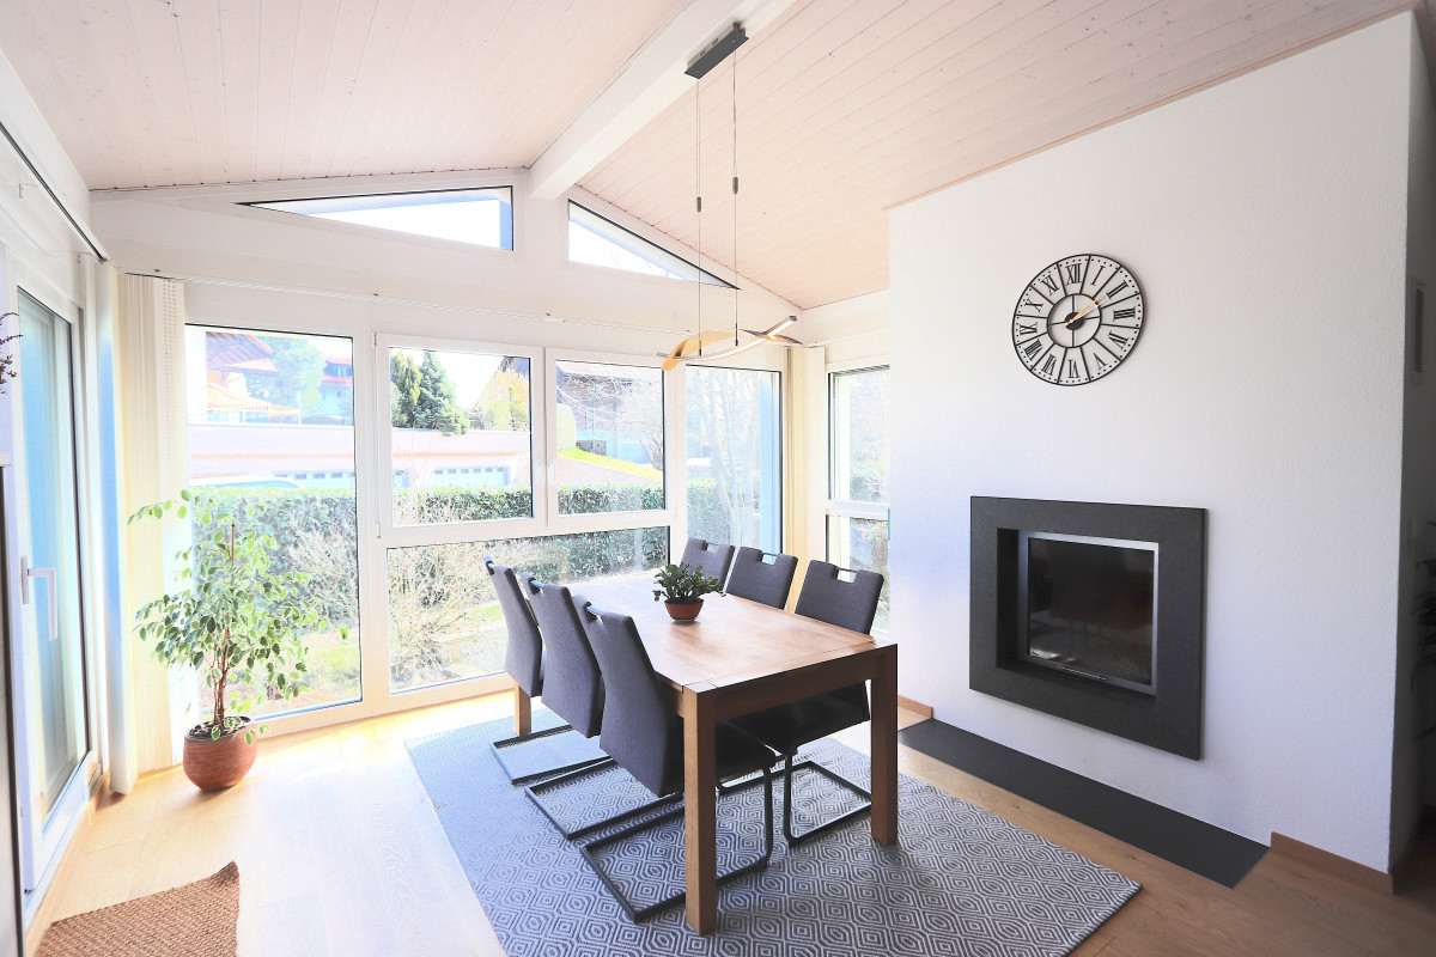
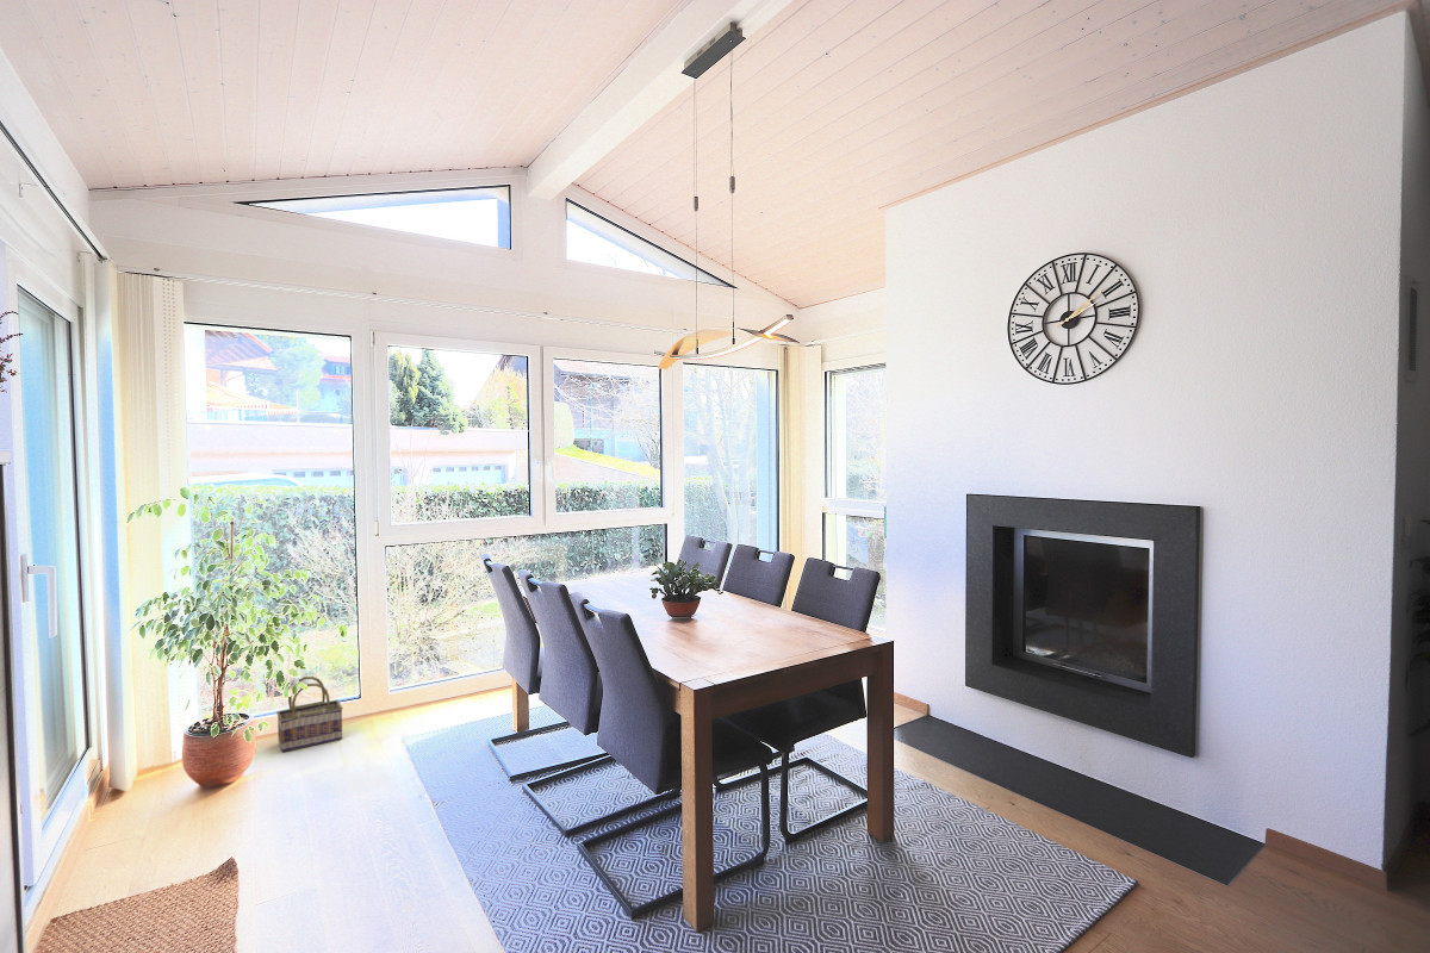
+ basket [275,675,344,753]
